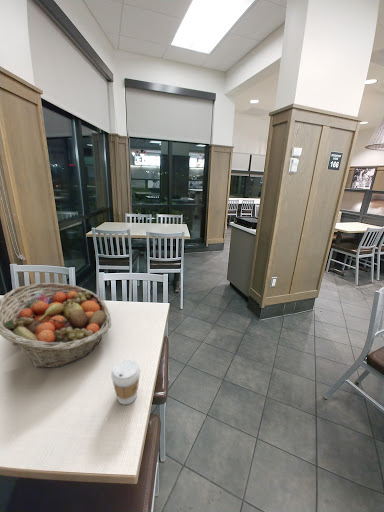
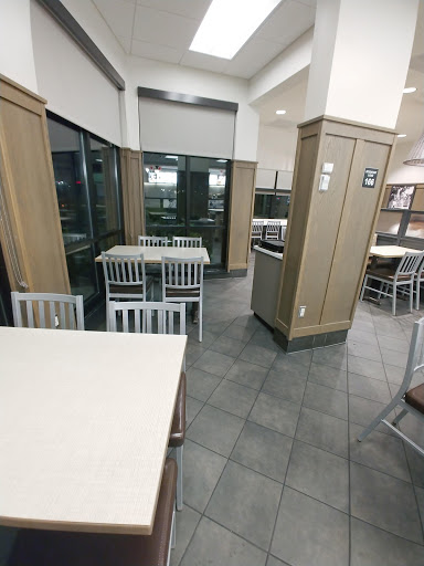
- coffee cup [110,358,141,406]
- fruit basket [0,282,112,369]
